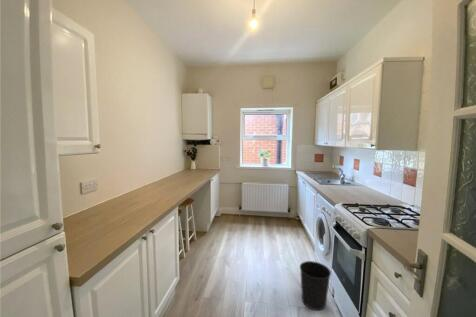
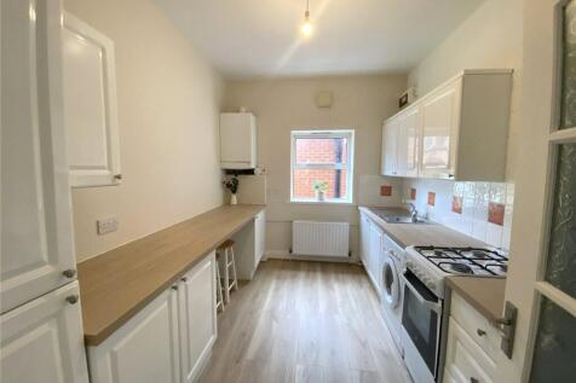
- wastebasket [299,260,332,311]
